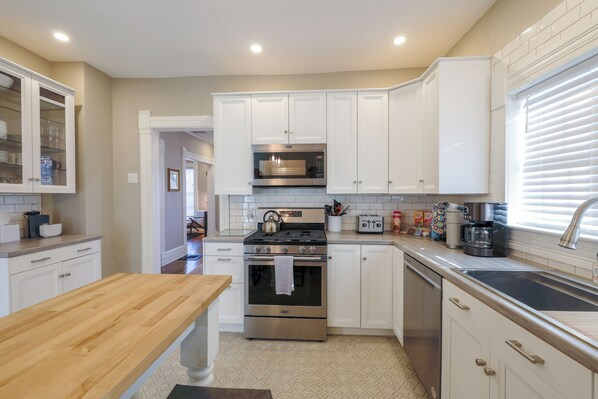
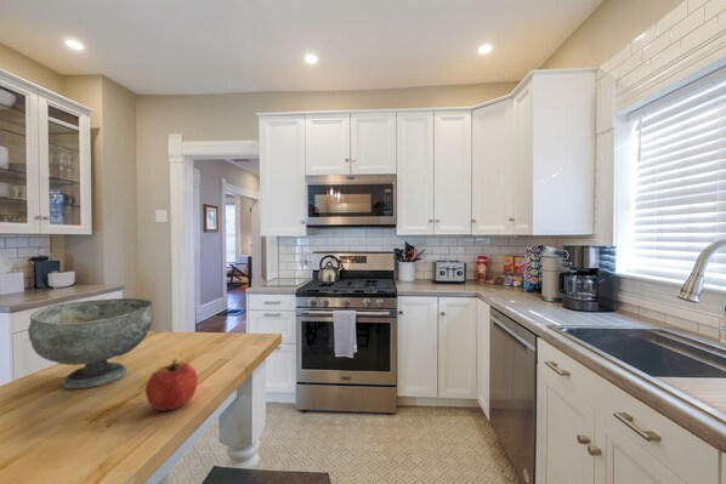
+ decorative bowl [27,297,154,389]
+ apple [144,359,199,411]
